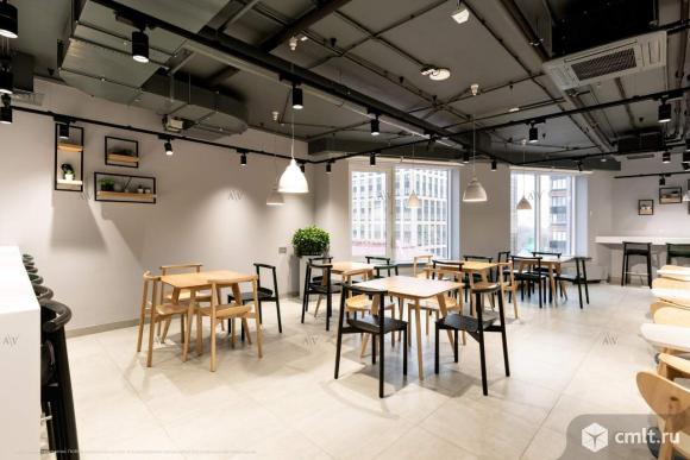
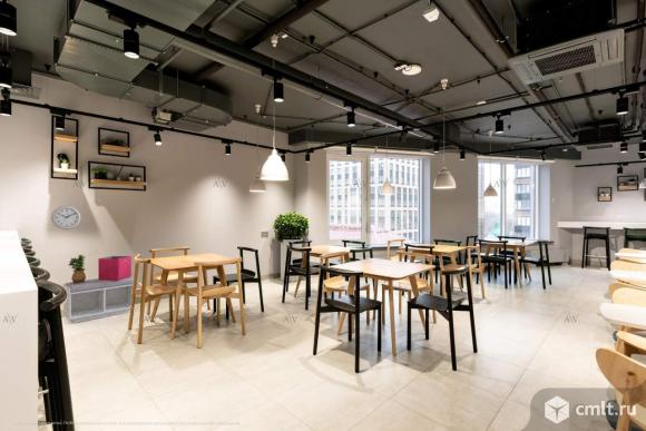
+ bench [61,276,137,324]
+ wall clock [50,205,82,231]
+ potted plant [67,254,87,284]
+ storage bin [97,255,133,281]
